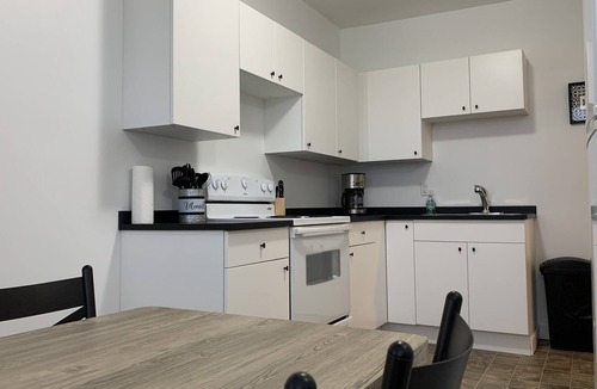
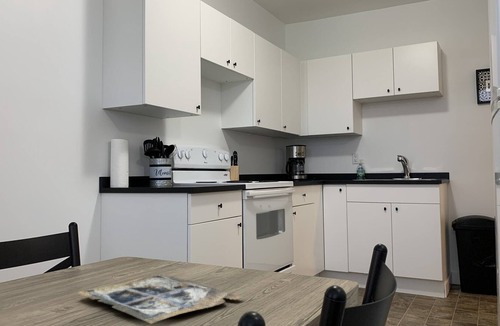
+ magazine [77,274,243,325]
